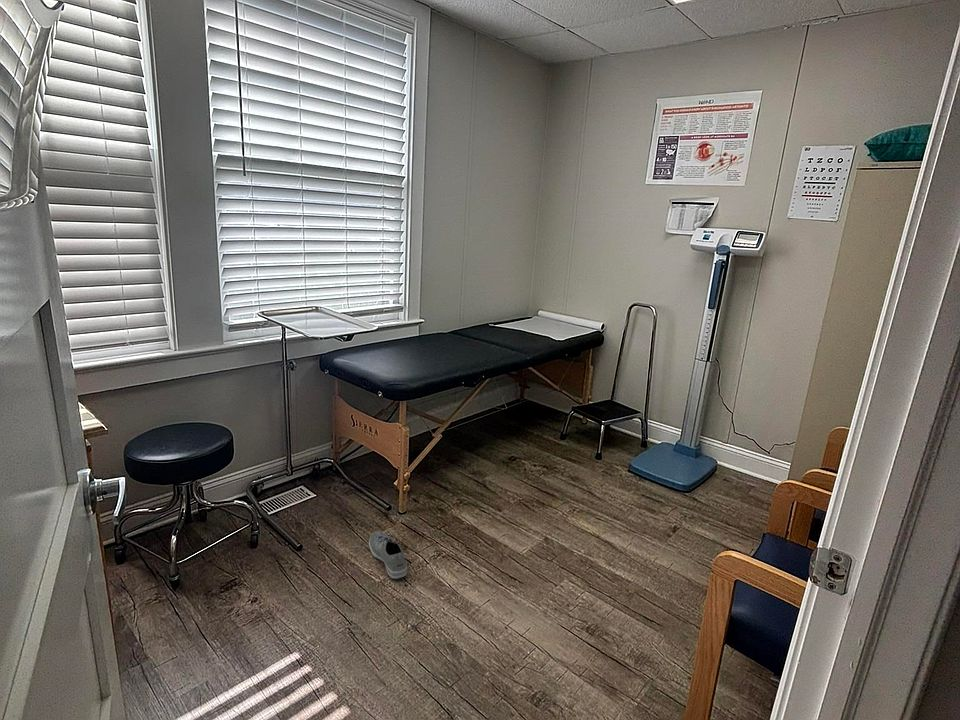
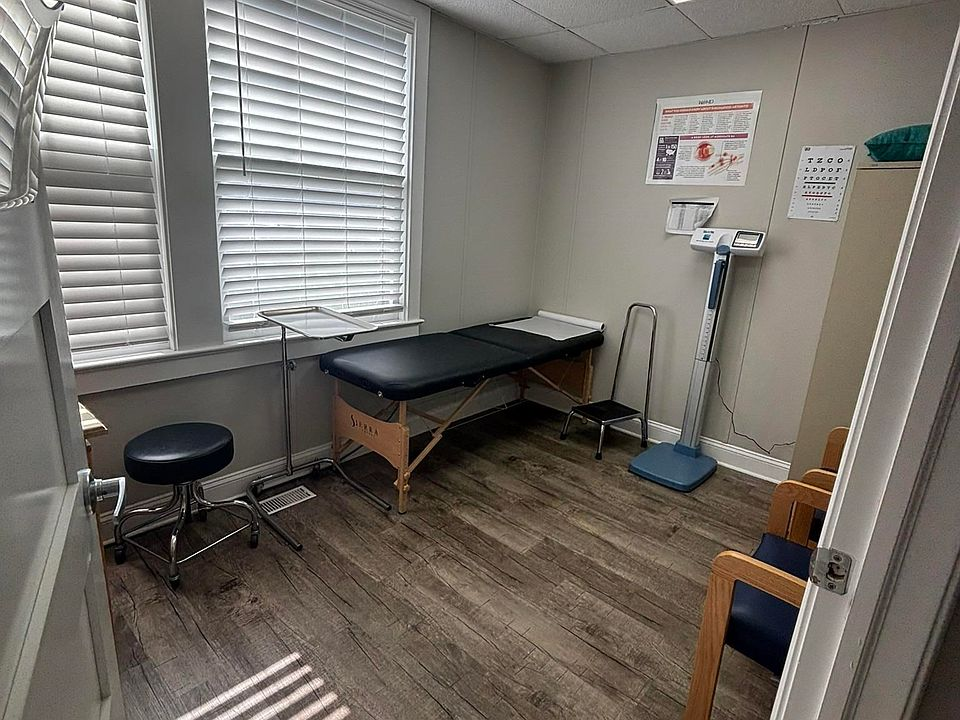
- sneaker [368,530,408,580]
